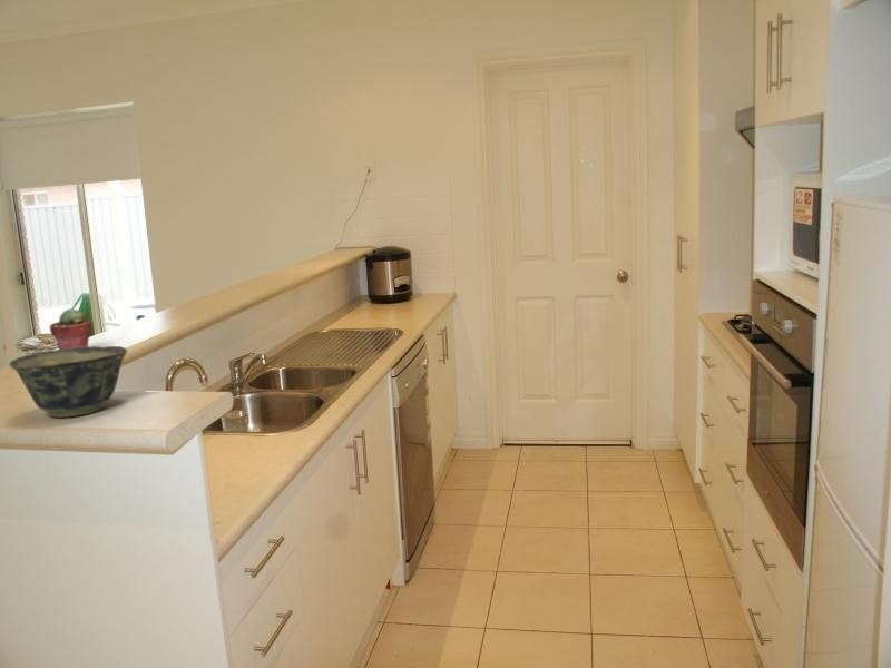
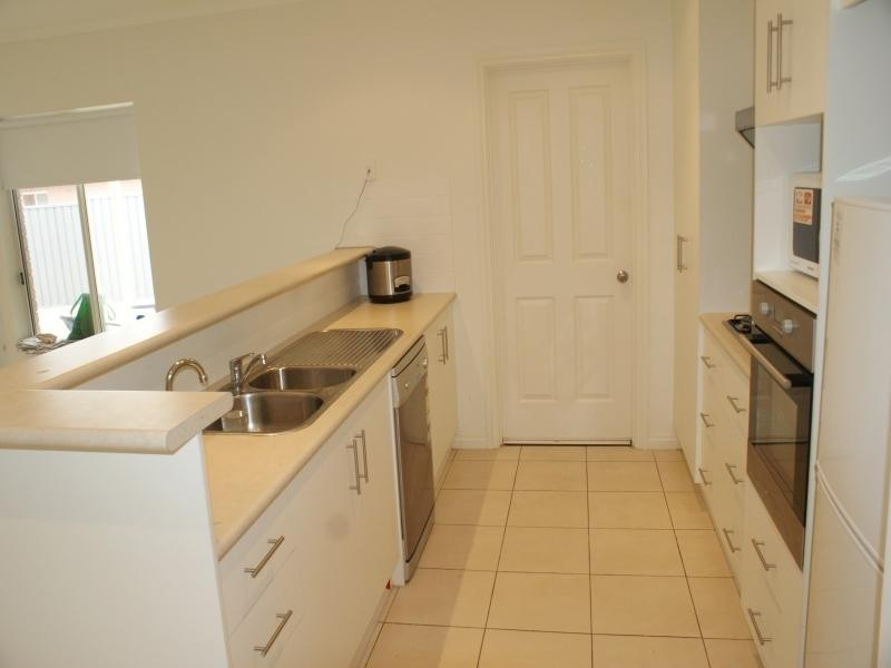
- potted succulent [49,307,92,350]
- bowl [8,345,128,419]
